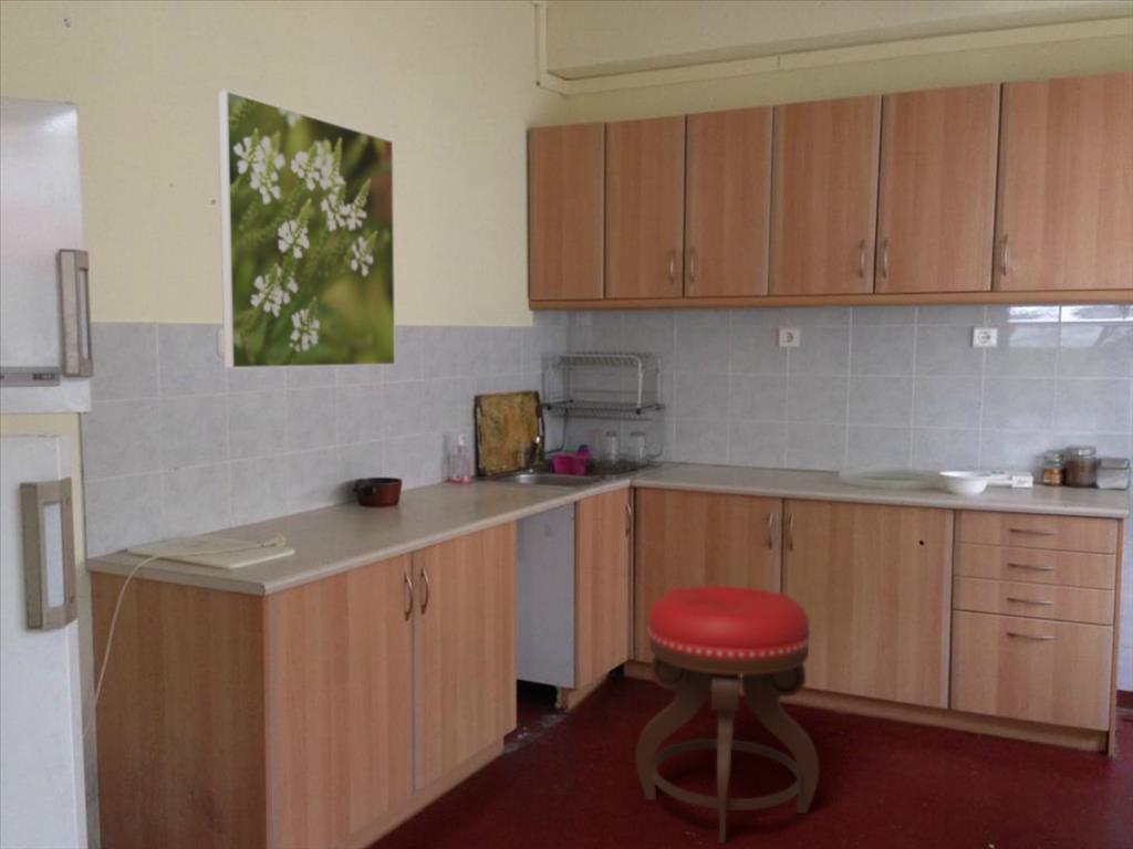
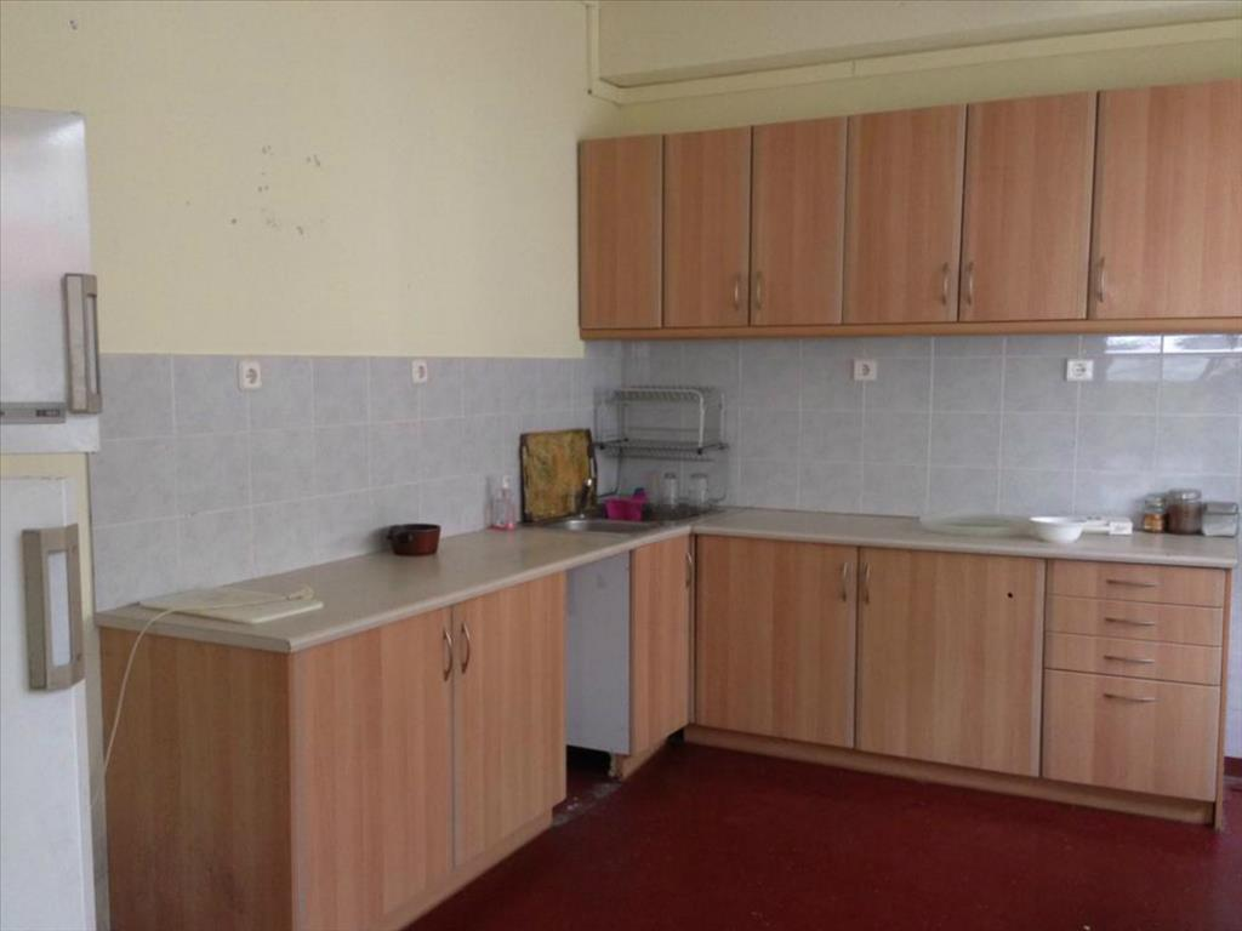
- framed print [217,88,396,370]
- stool [635,585,820,845]
